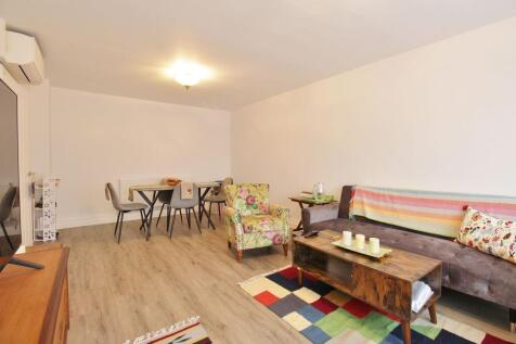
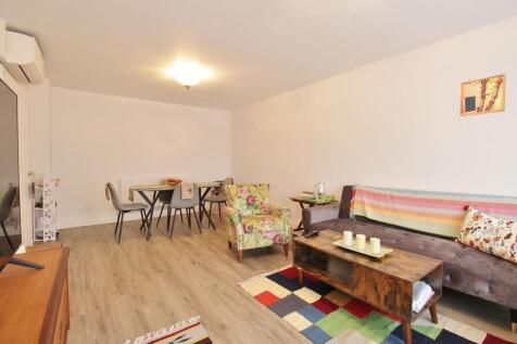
+ wall art [458,73,507,117]
